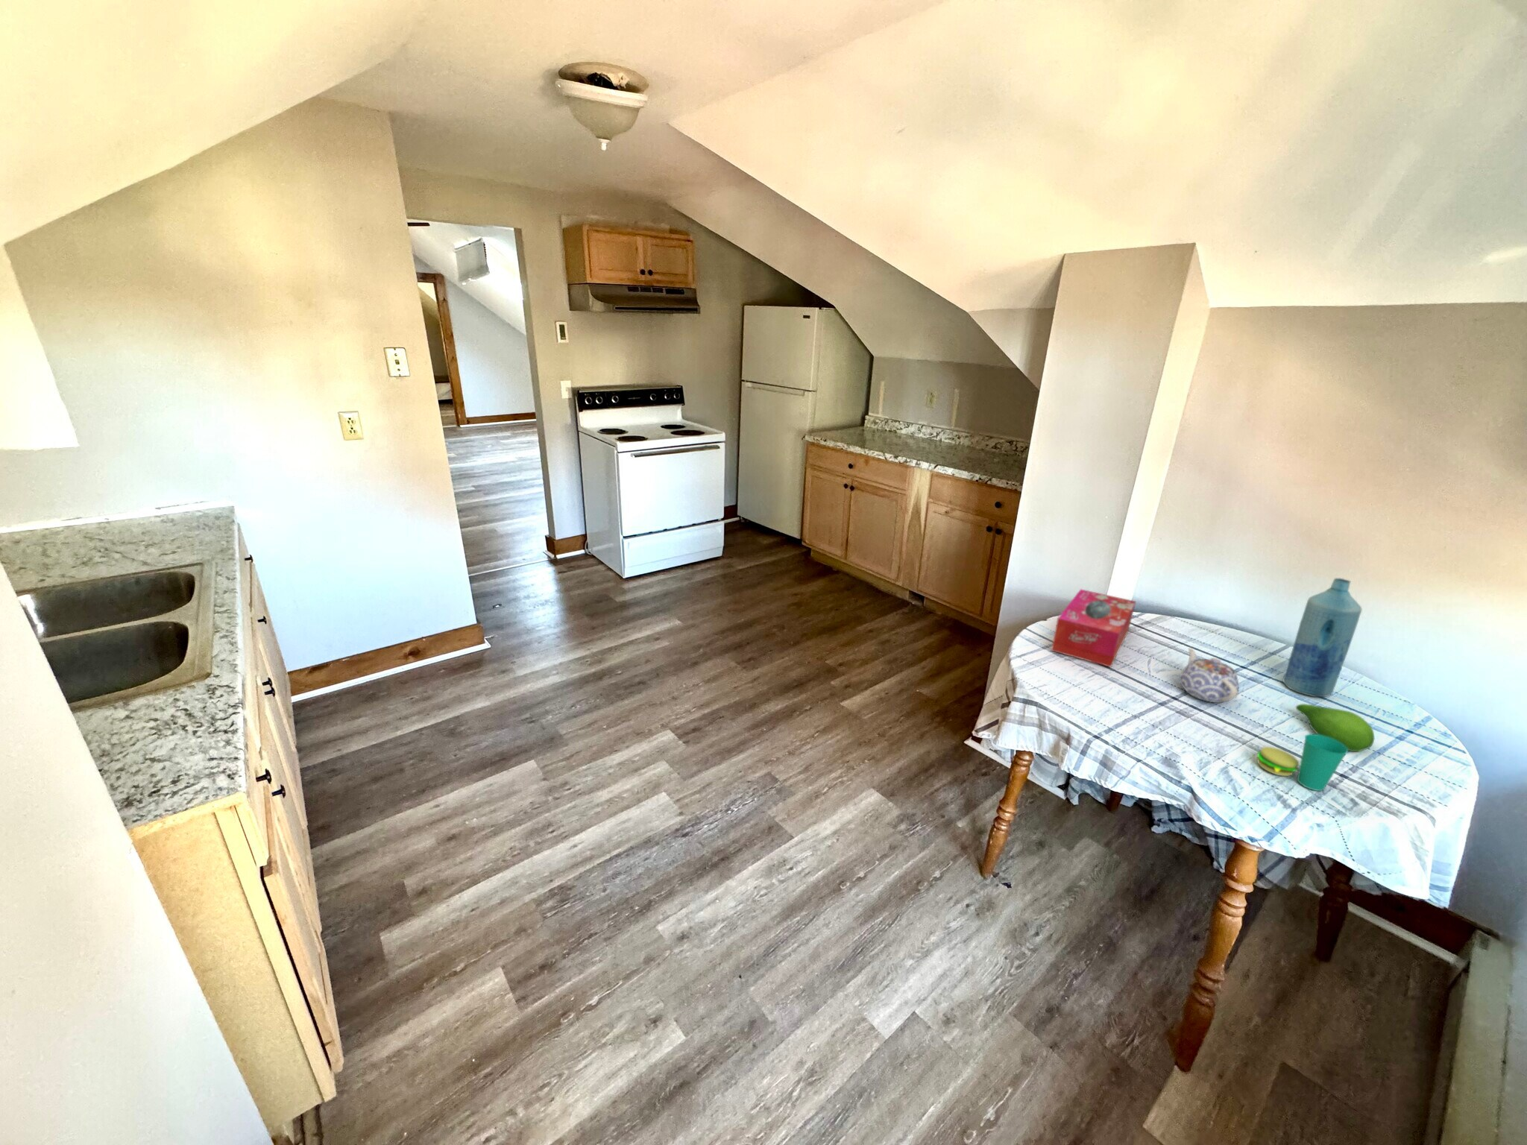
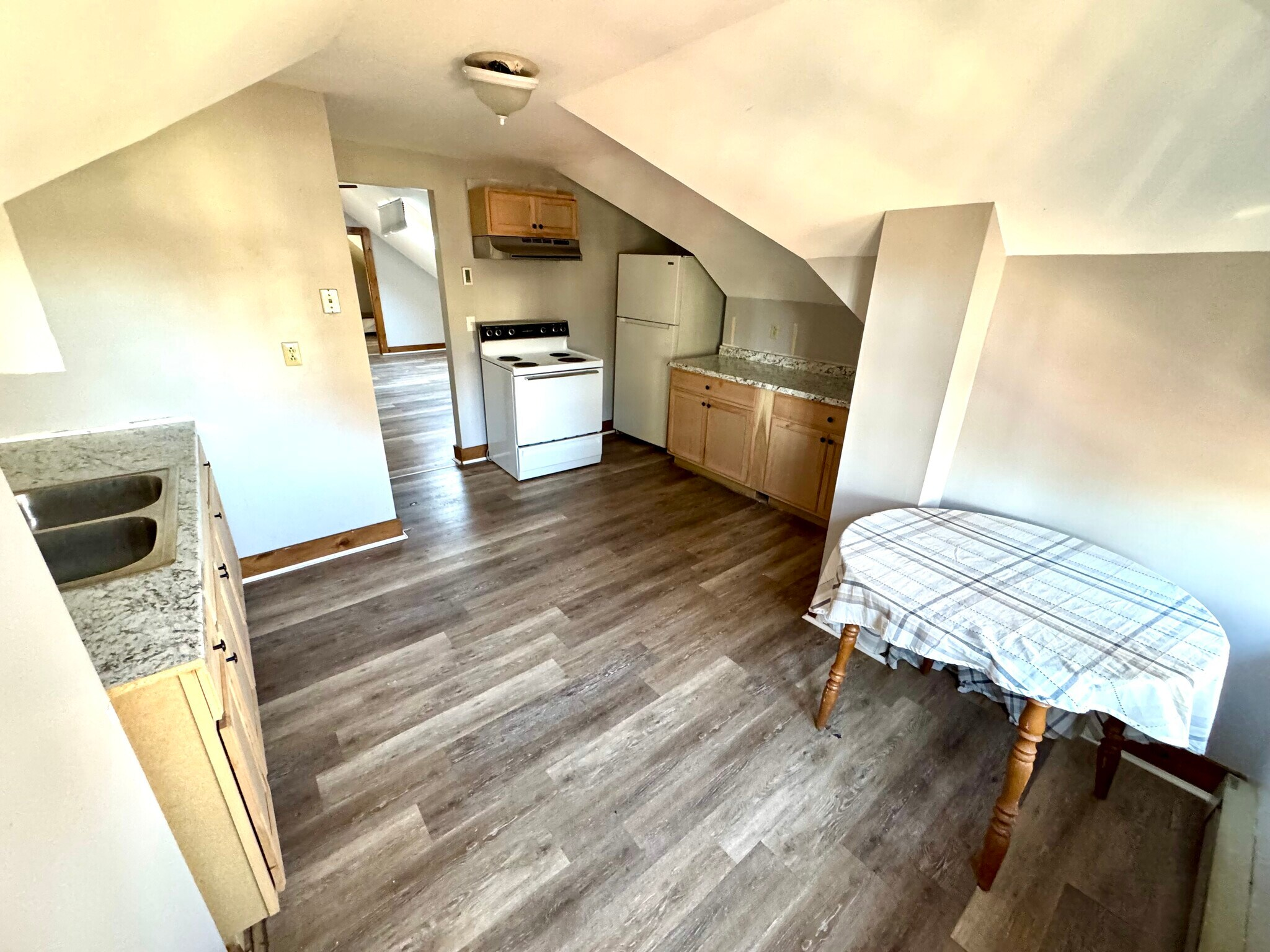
- fruit [1295,702,1374,752]
- cup [1255,732,1349,791]
- bottle [1283,577,1362,698]
- tissue box [1051,588,1136,668]
- teapot [1178,647,1240,704]
